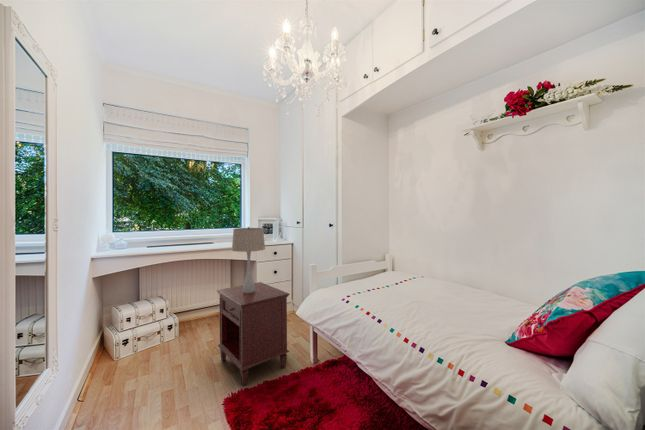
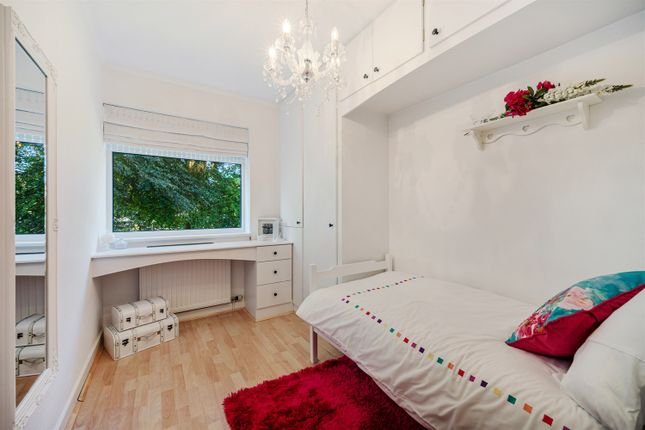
- table lamp [231,226,266,293]
- nightstand [216,281,291,386]
